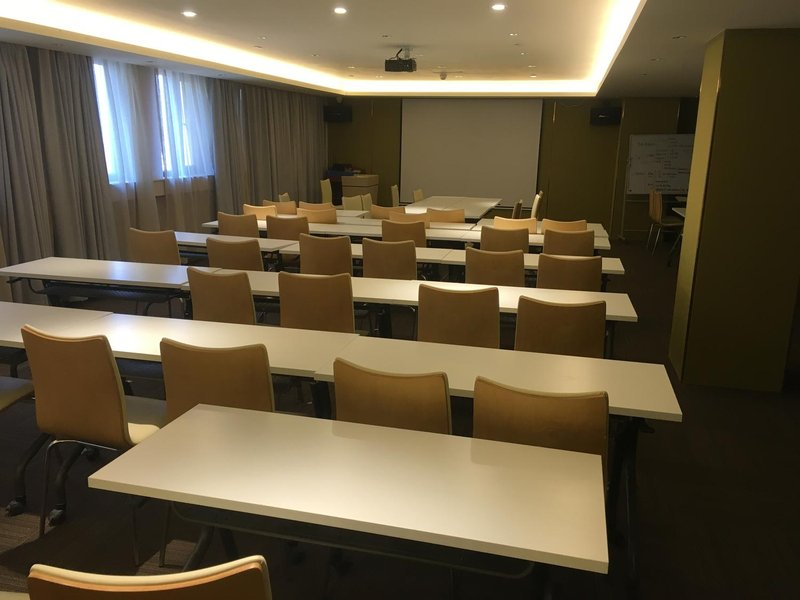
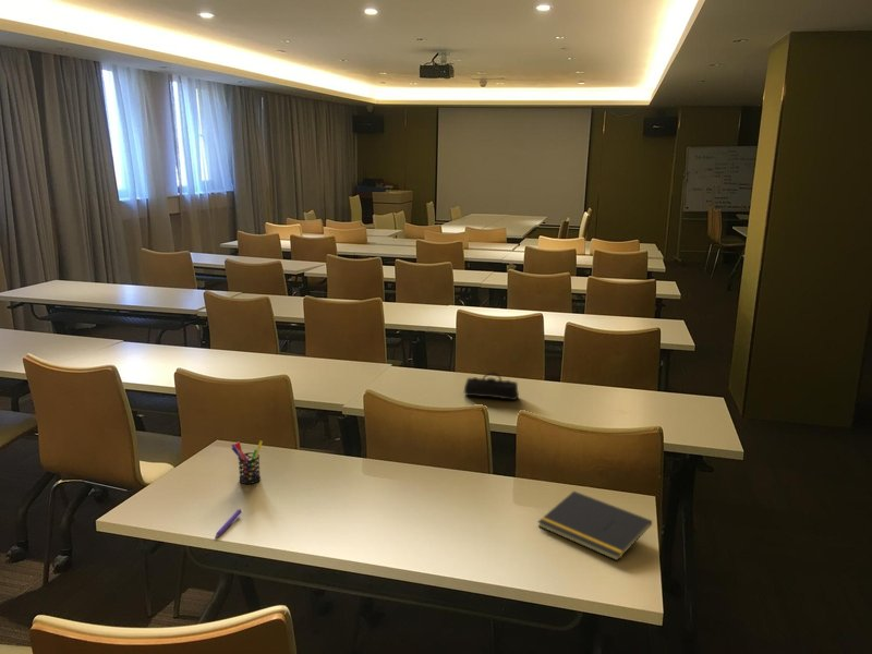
+ pen [214,508,243,538]
+ pen holder [230,439,264,485]
+ pencil case [463,371,520,401]
+ notepad [536,489,653,561]
